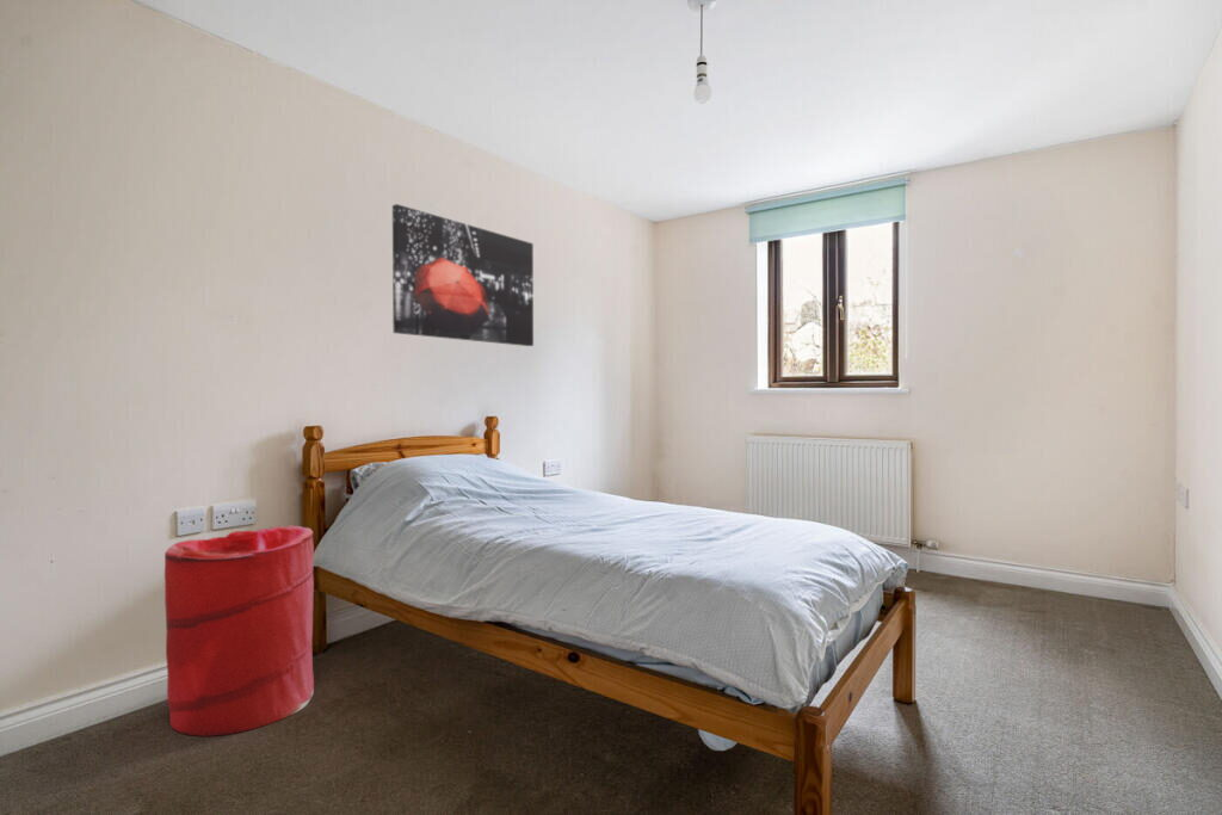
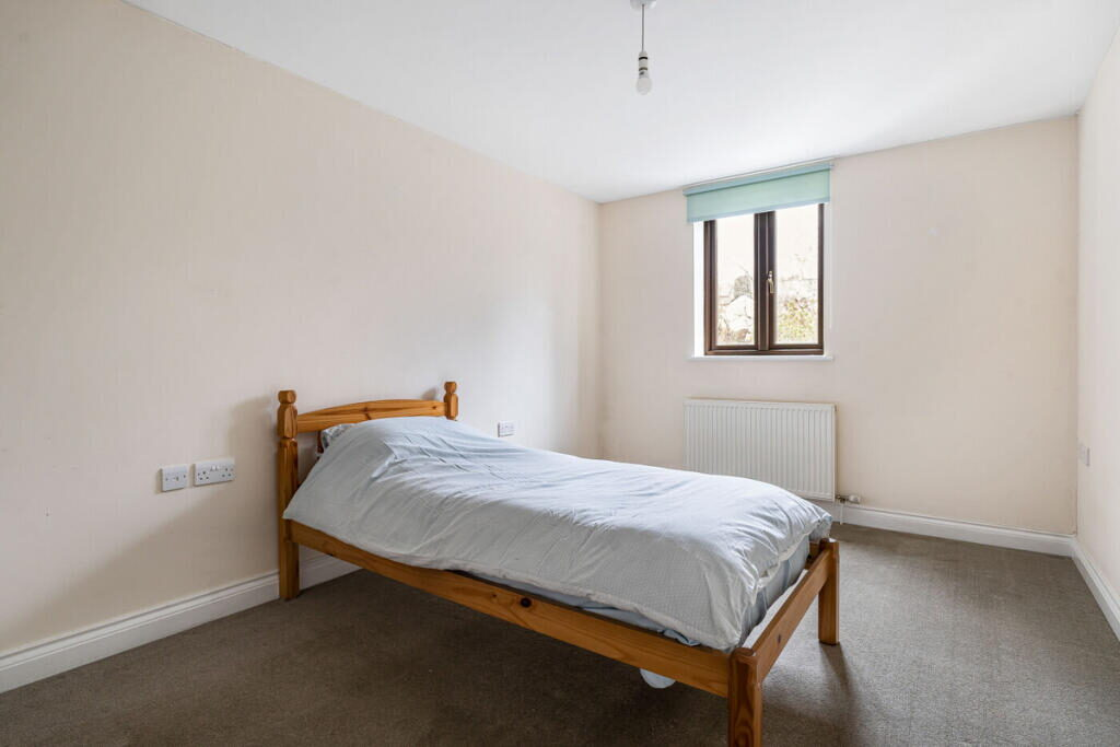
- wall art [391,203,535,347]
- laundry hamper [163,525,315,737]
